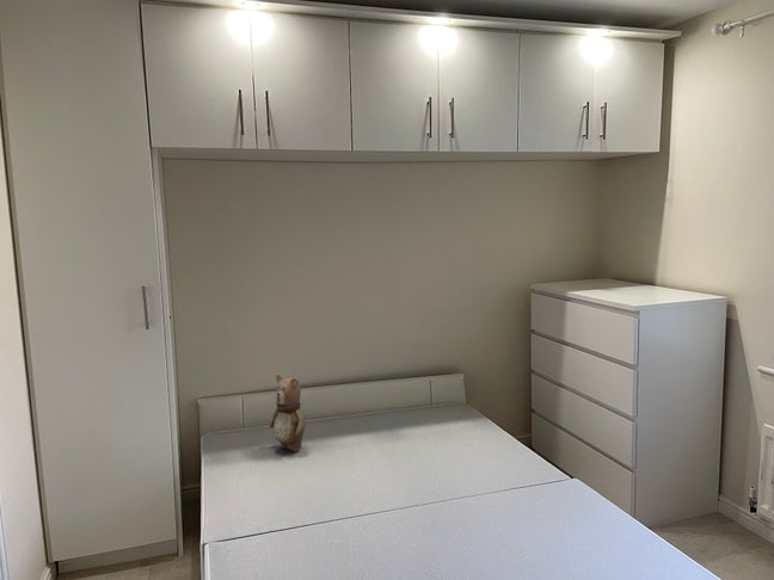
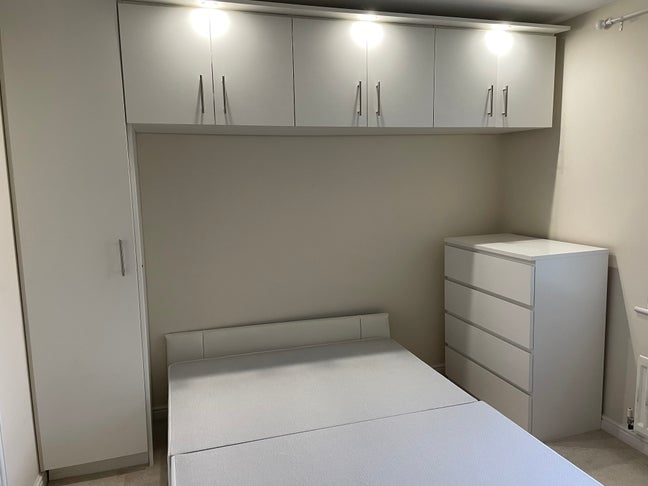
- teddy bear [268,374,307,452]
